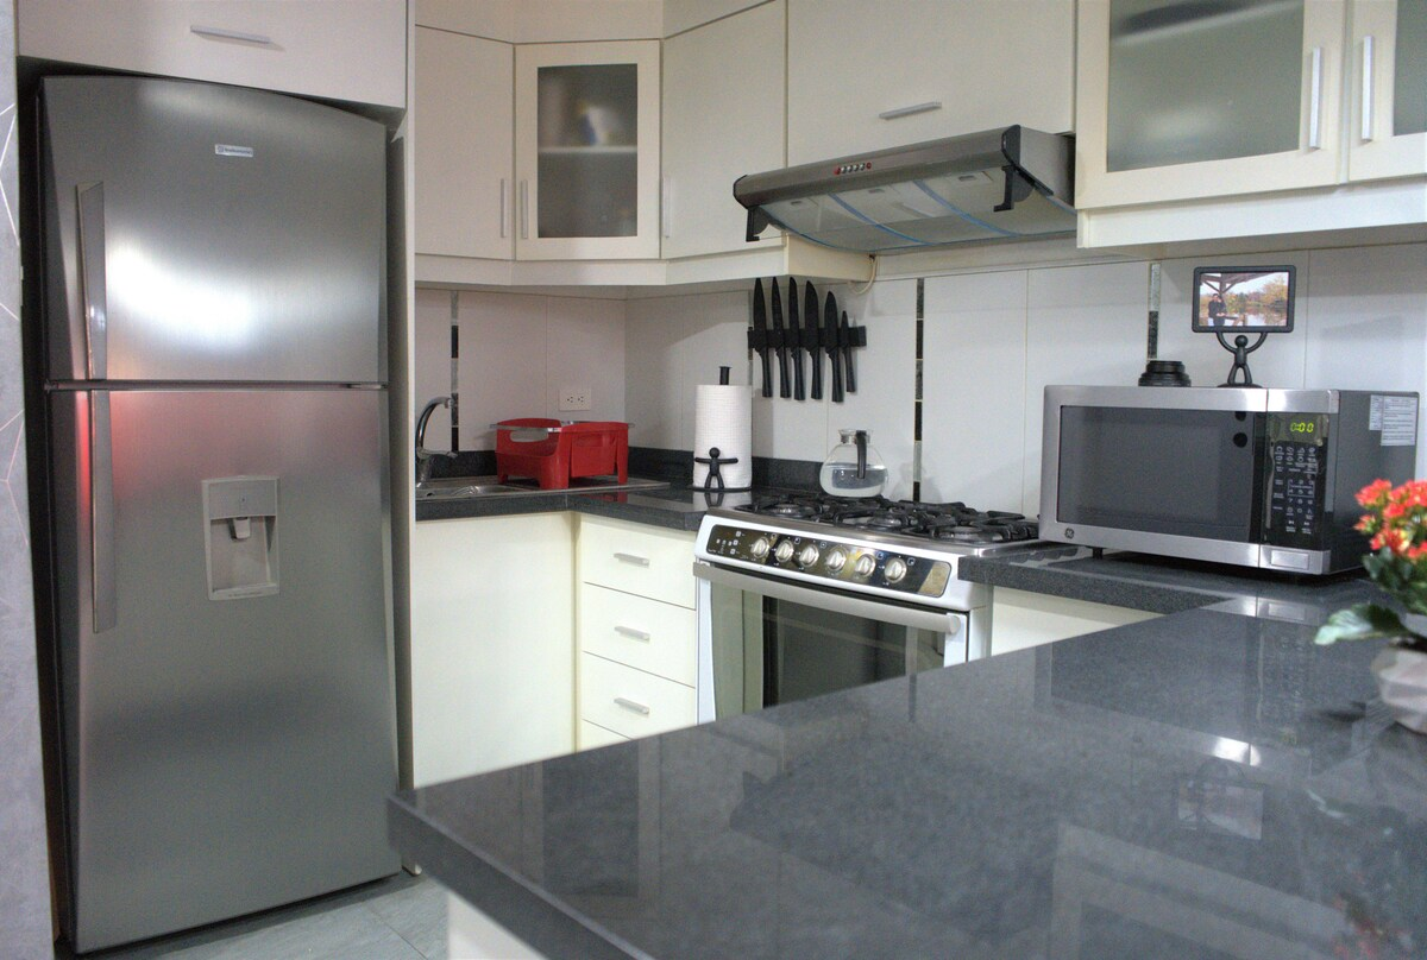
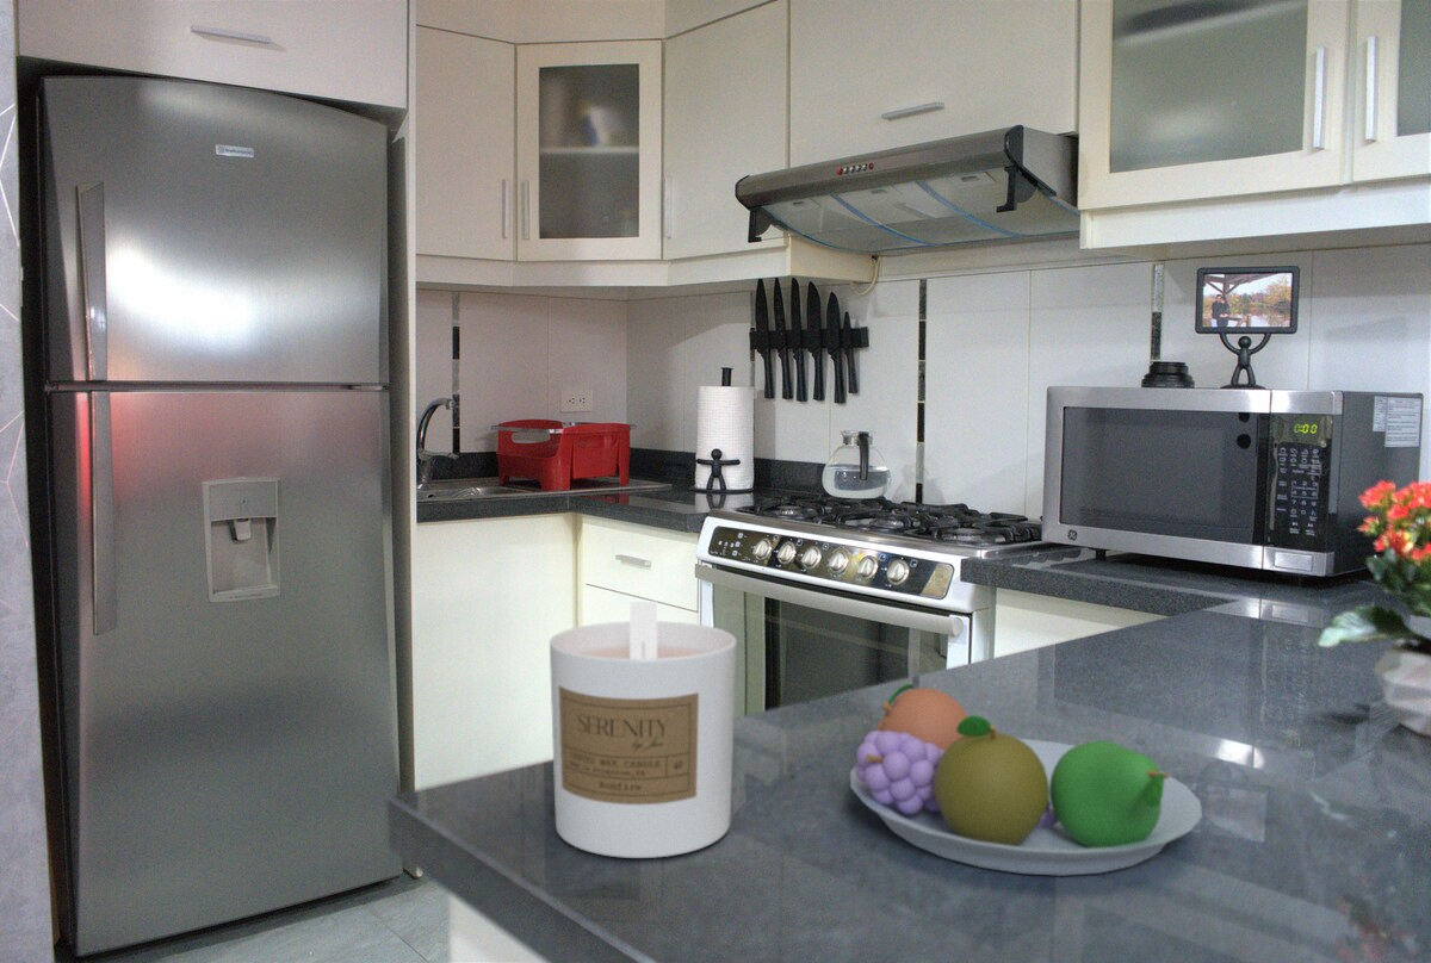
+ candle [549,601,738,859]
+ fruit bowl [849,683,1203,877]
